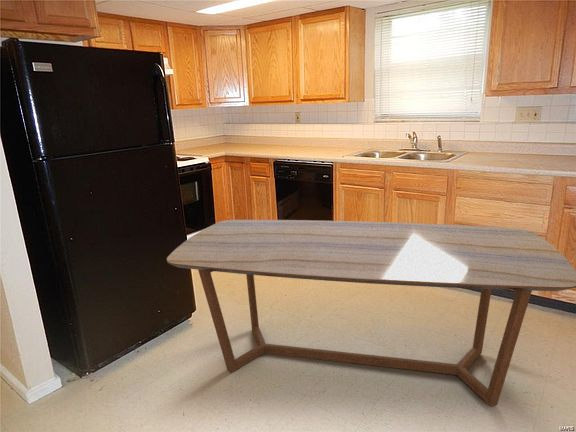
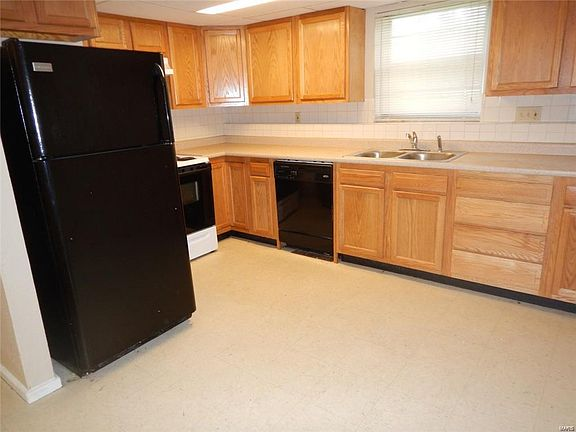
- dining table [166,219,576,407]
